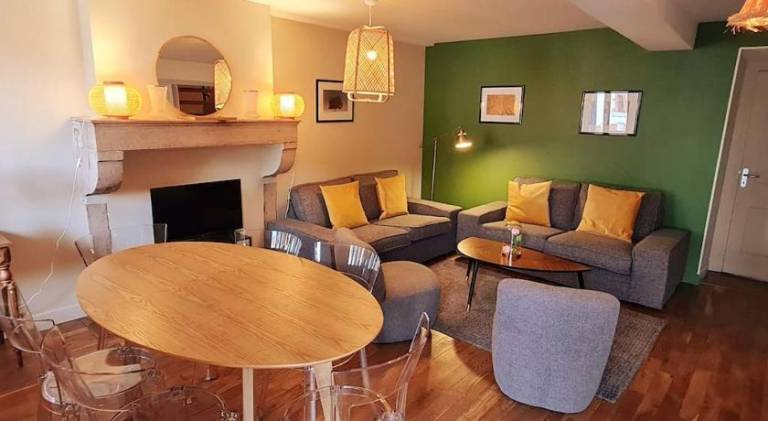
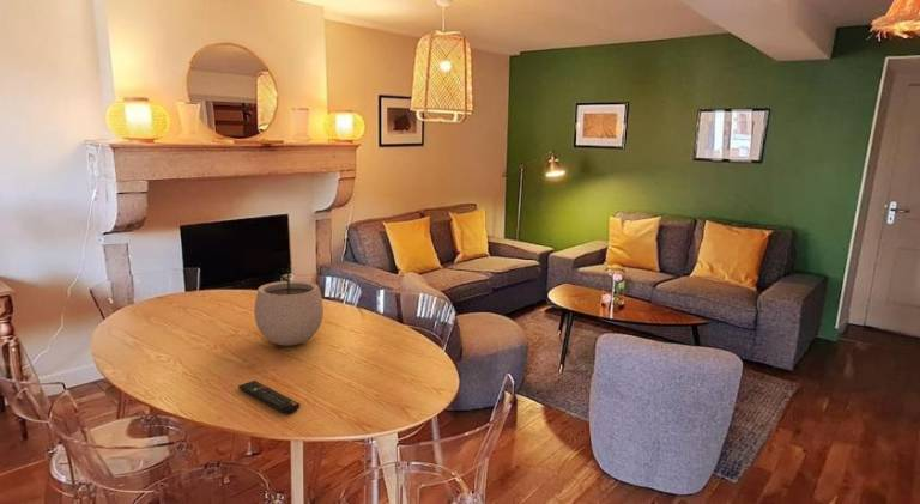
+ plant pot [253,261,325,347]
+ remote control [237,379,301,414]
